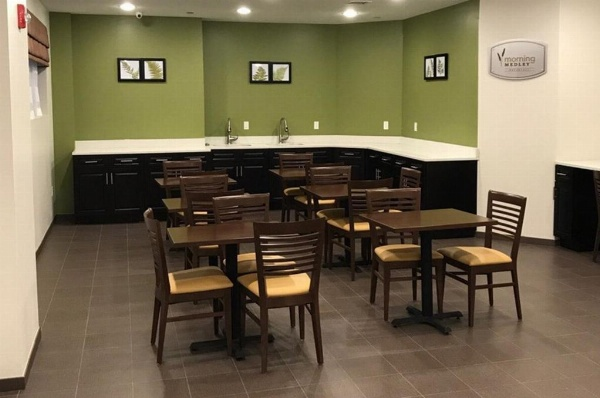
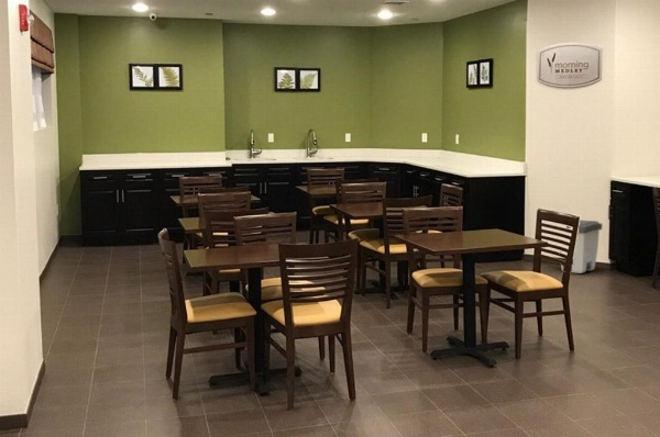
+ trash can [559,220,604,274]
